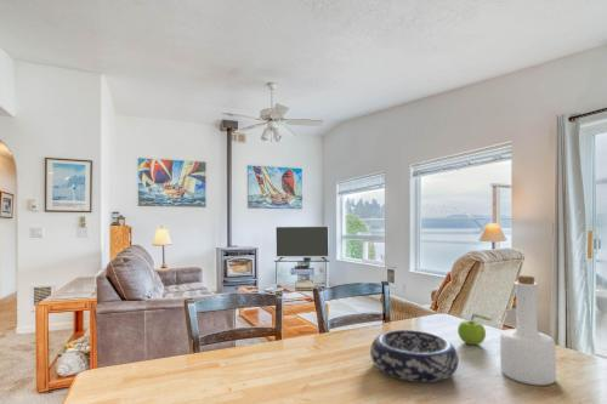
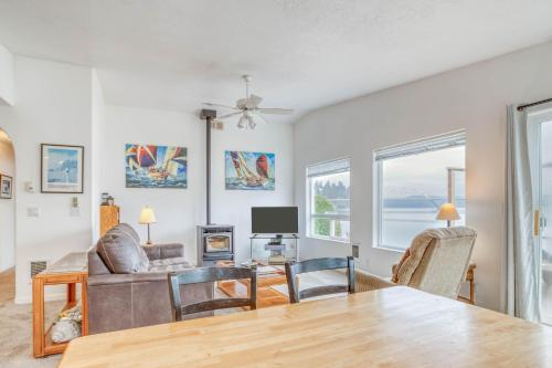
- decorative bowl [369,329,460,383]
- bottle [499,274,557,387]
- fruit [456,313,494,346]
